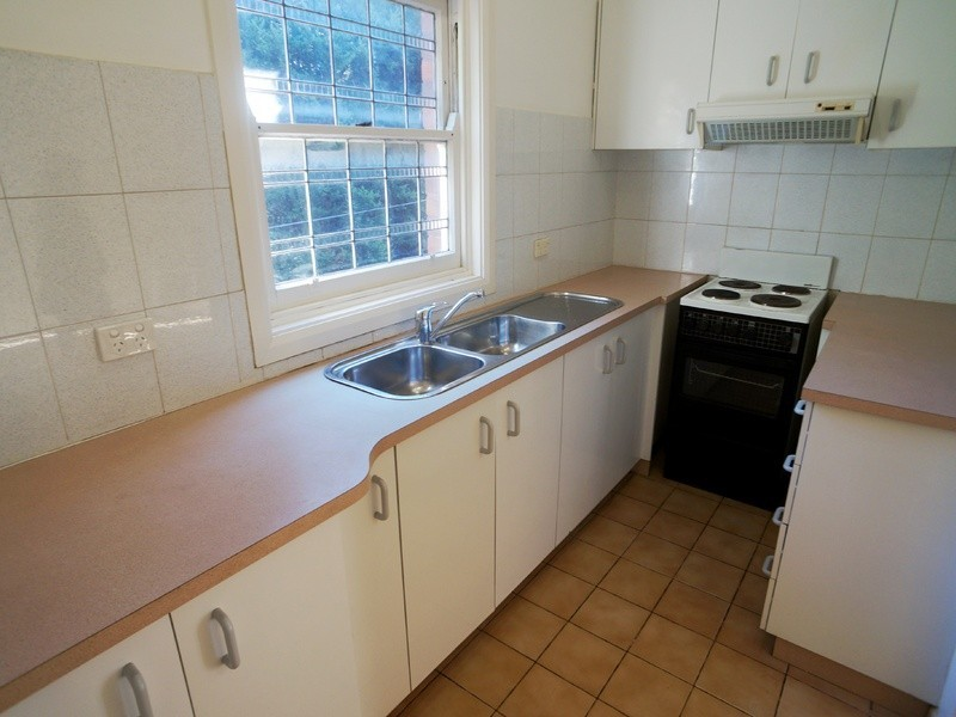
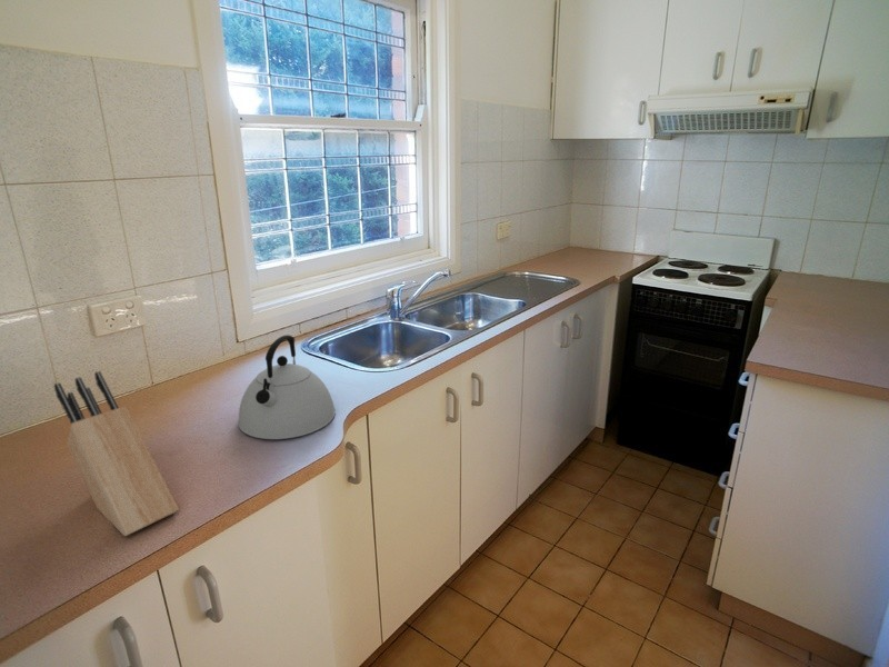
+ knife block [53,370,180,537]
+ kettle [238,334,337,440]
